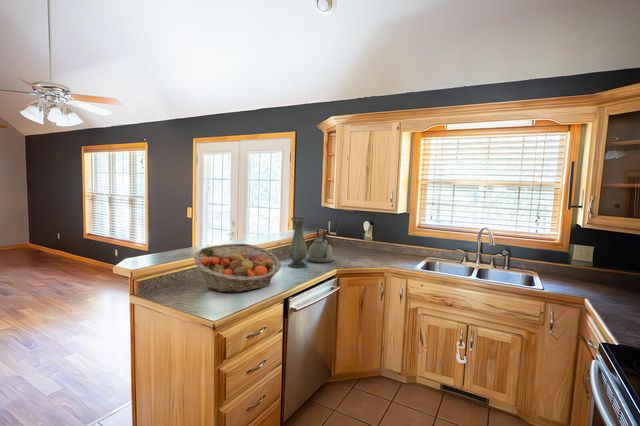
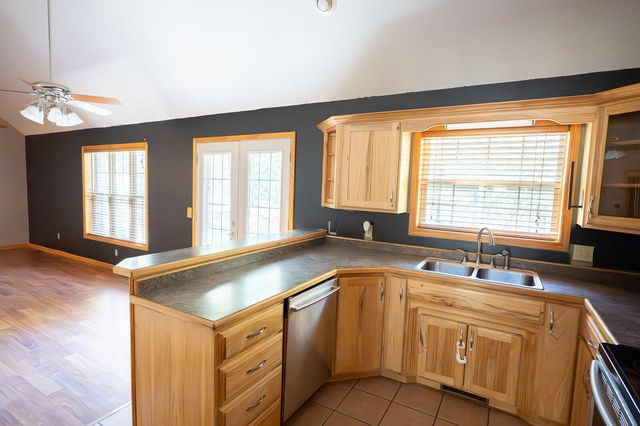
- fruit basket [193,243,282,294]
- kettle [306,228,335,264]
- vase [287,217,308,269]
